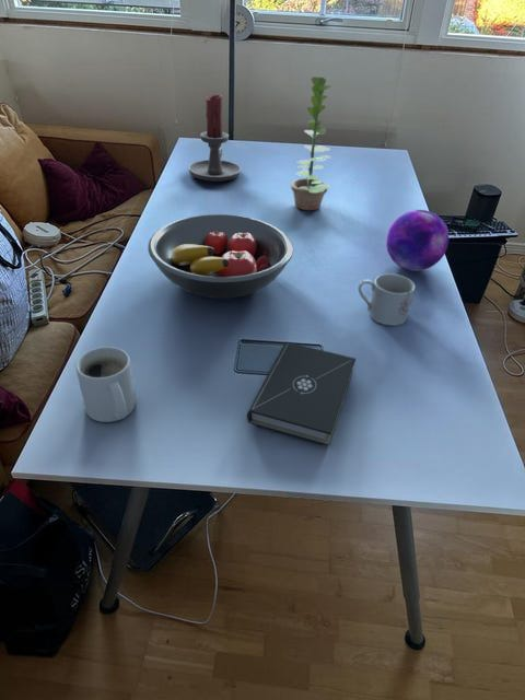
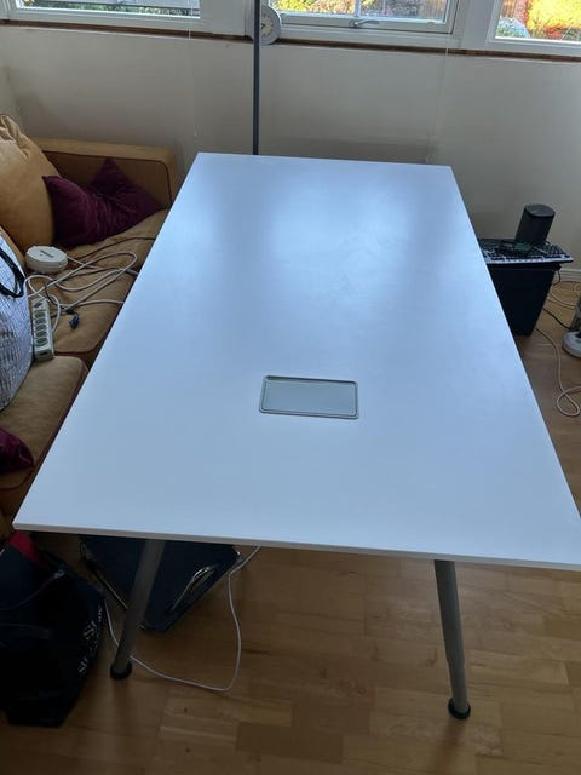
- candle holder [187,94,242,183]
- fruit bowl [147,213,294,300]
- mug [358,272,417,326]
- plant [290,75,332,211]
- decorative orb [385,209,450,272]
- mug [74,346,137,423]
- book [246,341,357,446]
